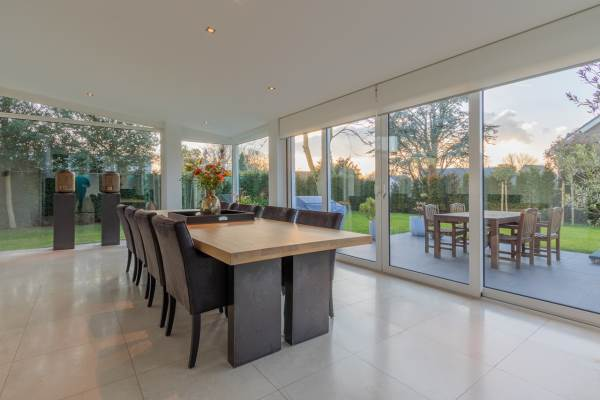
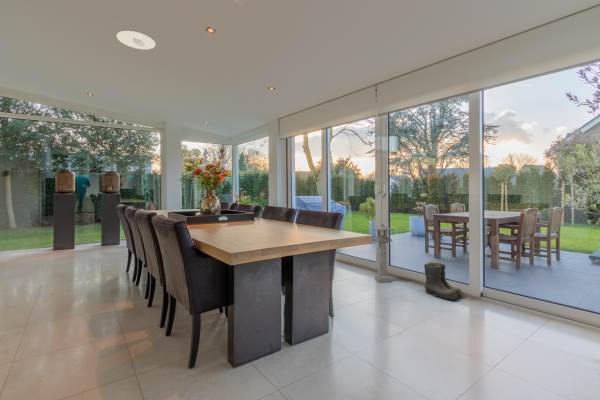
+ boots [423,261,464,302]
+ lantern [371,222,395,283]
+ recessed light [116,30,156,50]
